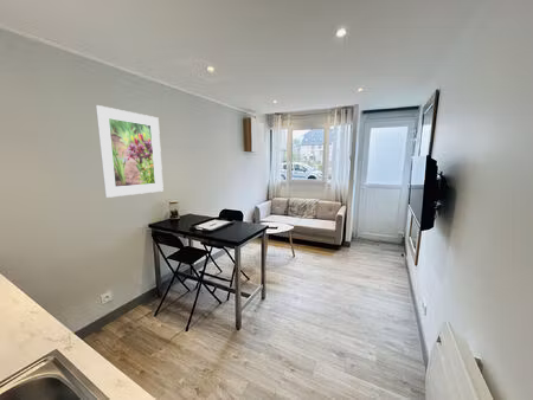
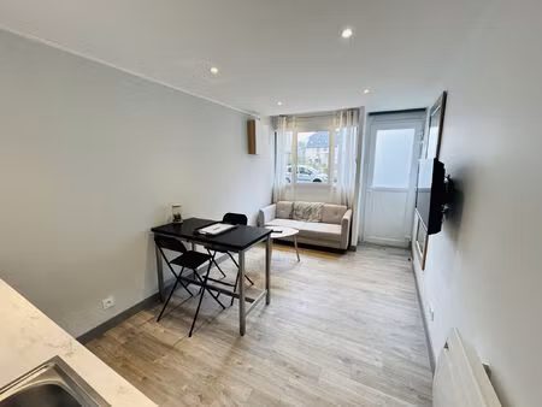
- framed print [95,104,165,199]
